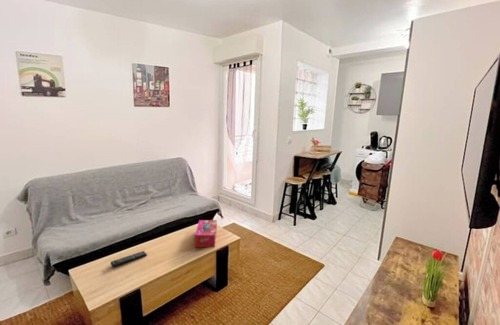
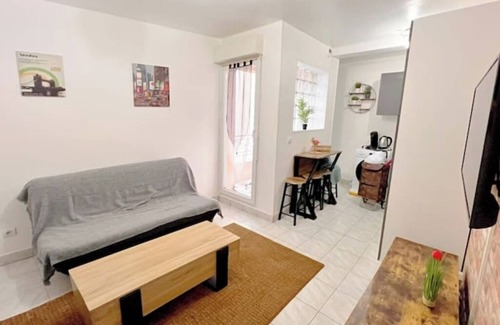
- tissue box [194,219,218,248]
- remote control [110,250,148,268]
